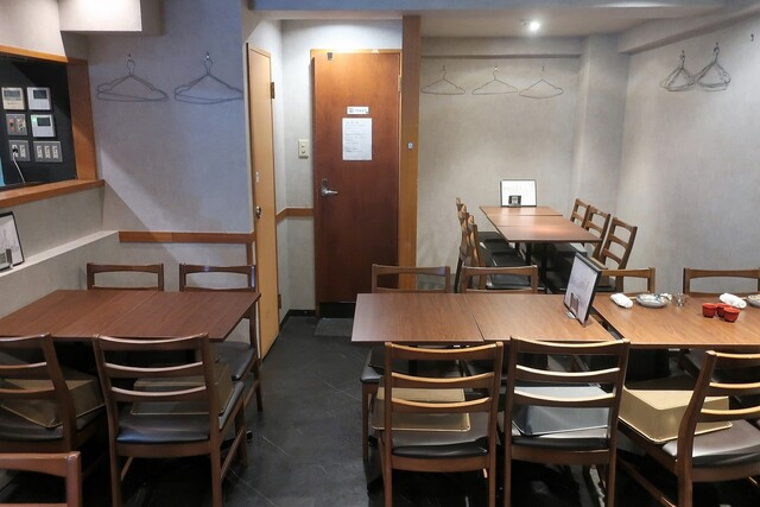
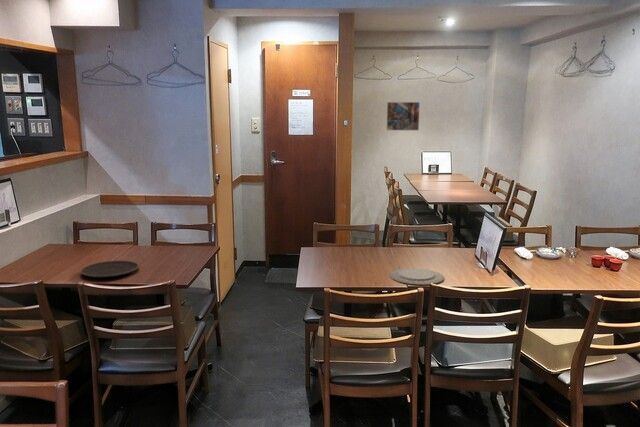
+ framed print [385,101,421,131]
+ chinaware [389,267,445,286]
+ plate [79,260,140,279]
